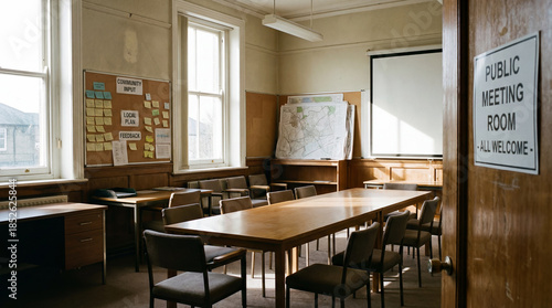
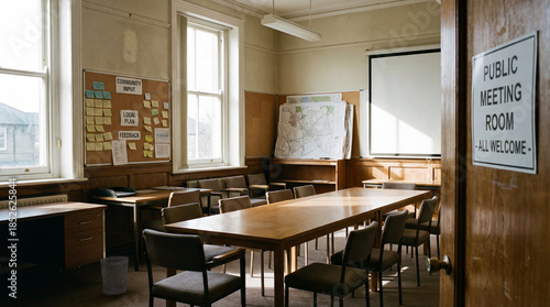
+ wastebasket [99,255,130,296]
